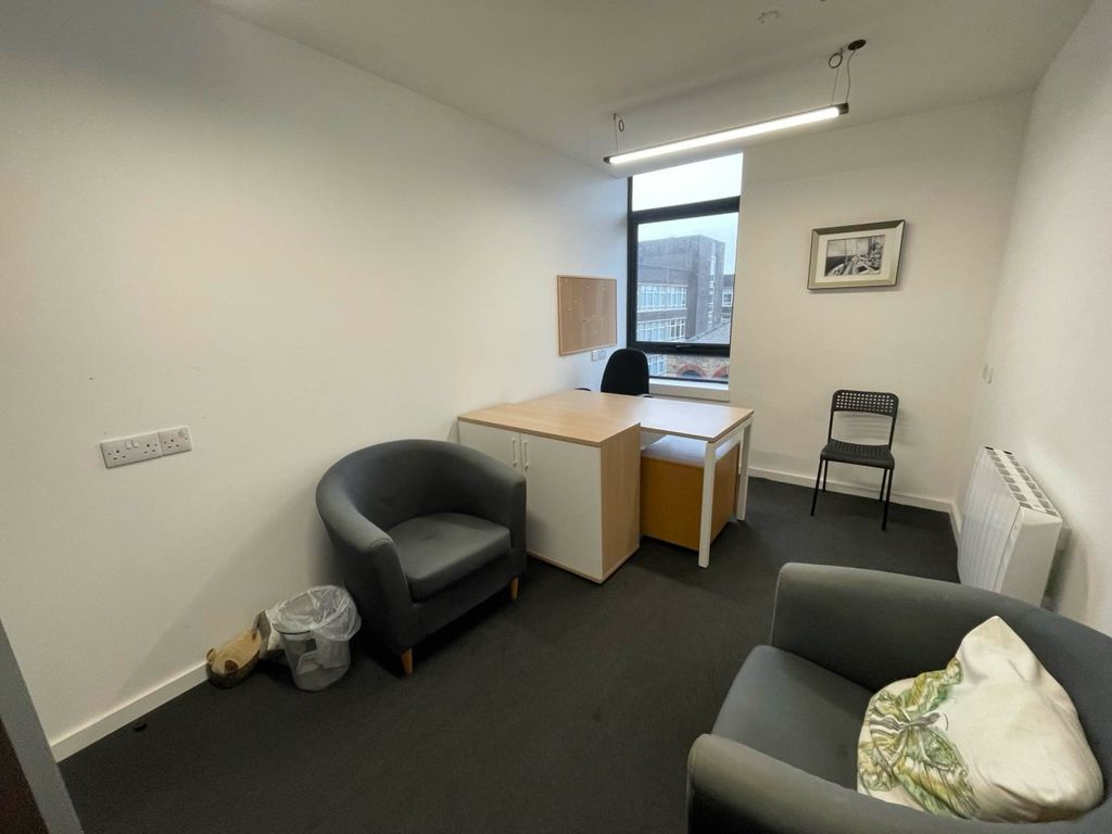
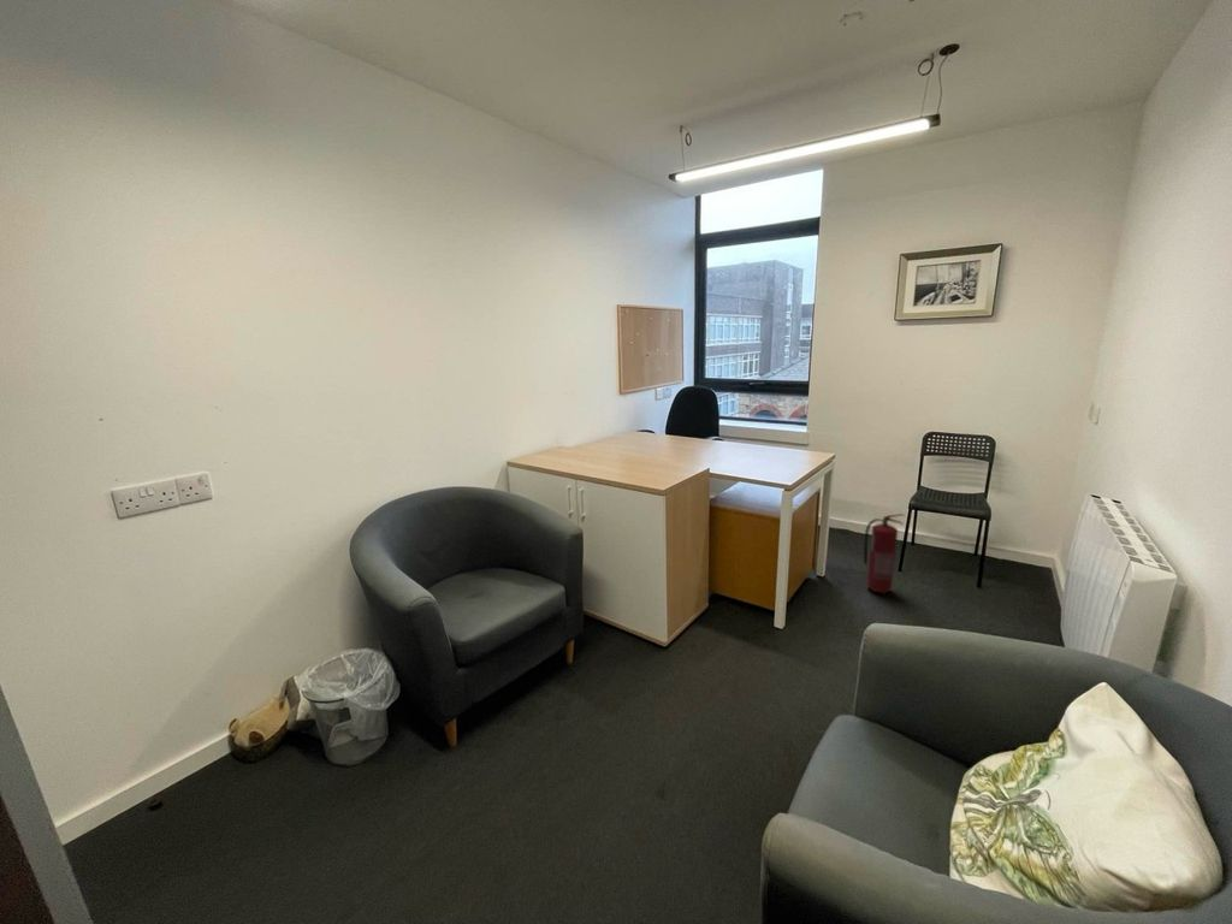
+ fire extinguisher [863,513,906,596]
